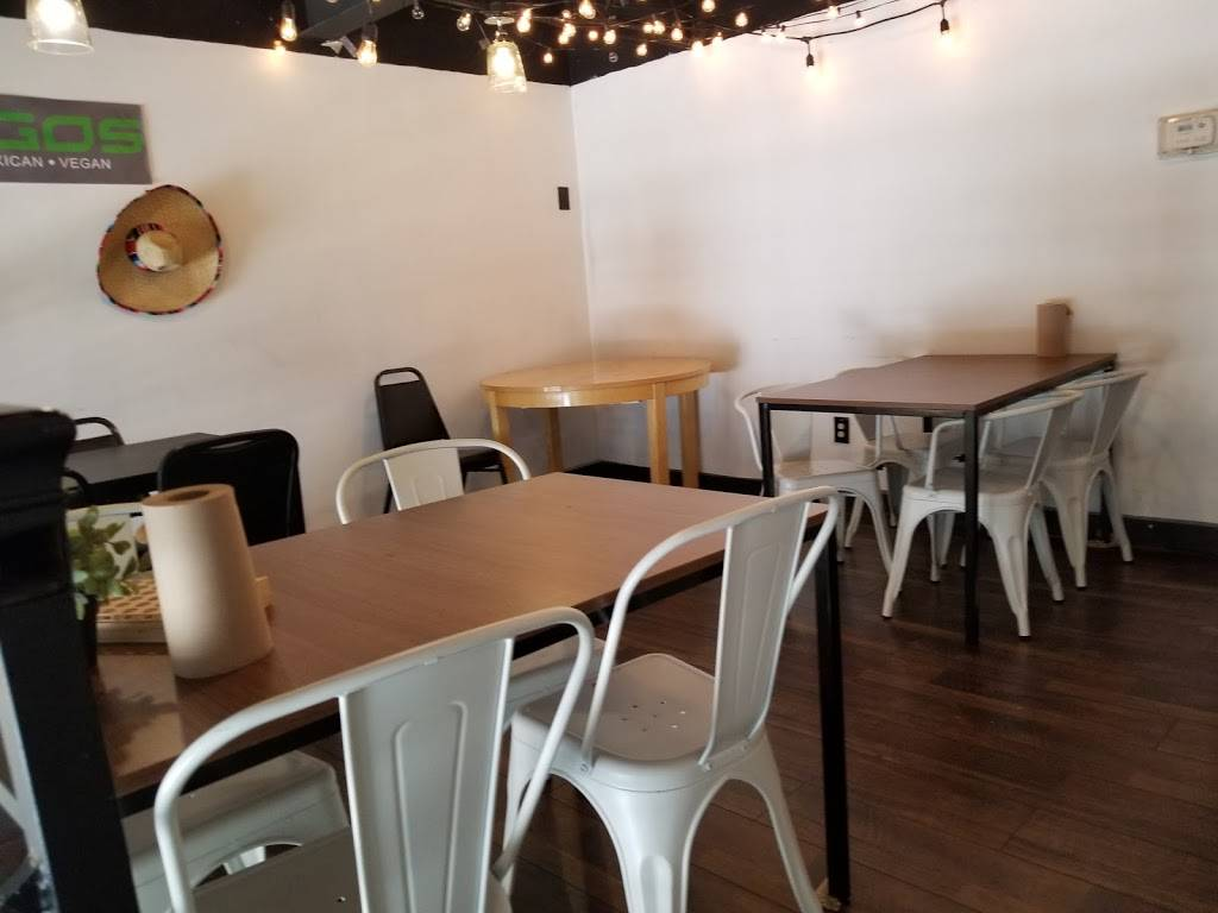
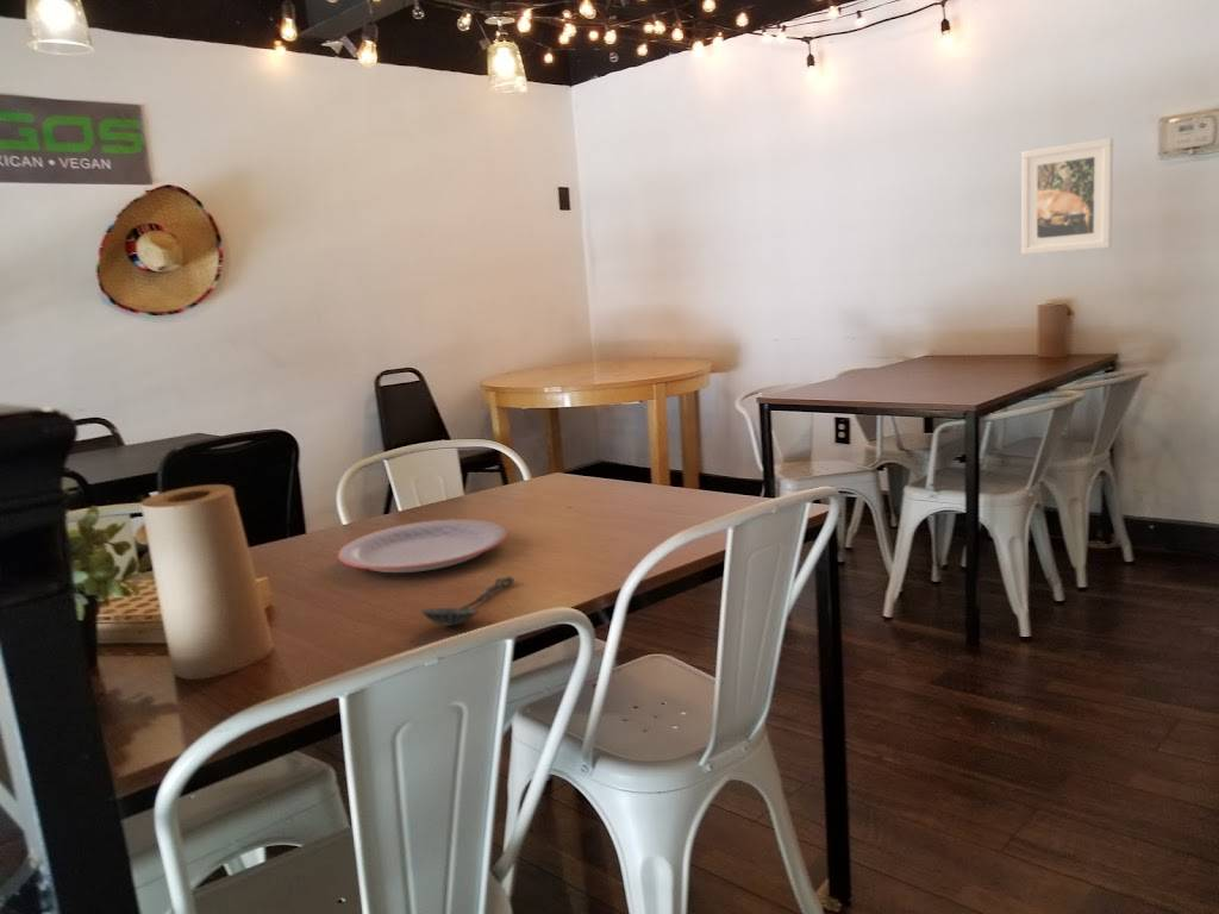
+ plate [337,518,508,574]
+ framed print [1020,137,1114,256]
+ spoon [419,576,515,627]
